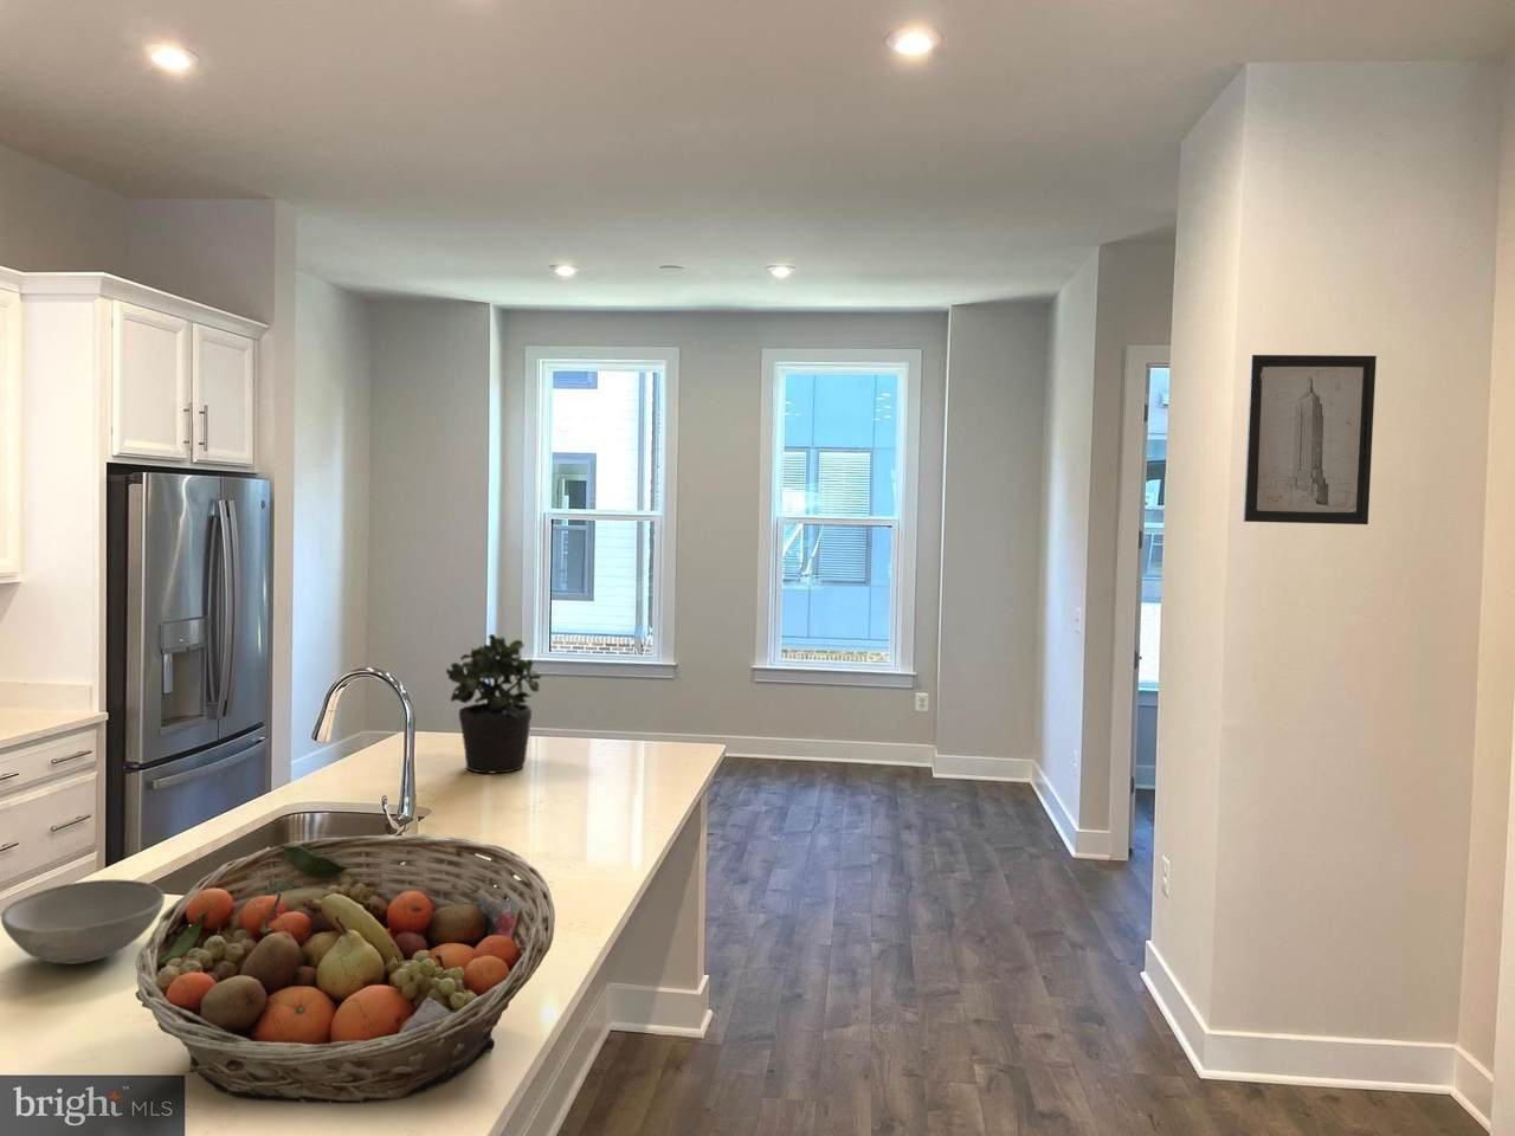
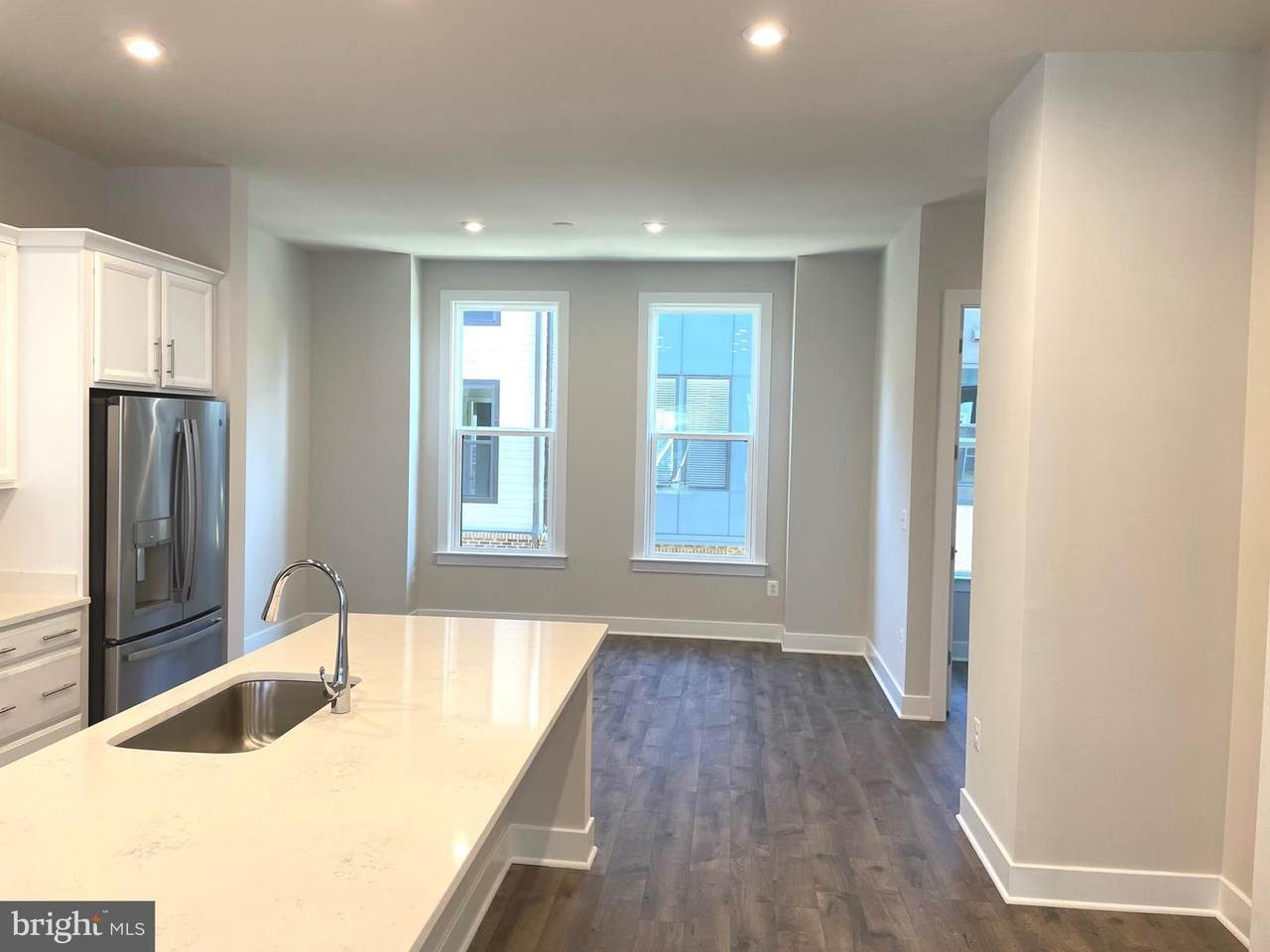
- wall art [1243,354,1378,525]
- fruit basket [134,833,556,1104]
- bowl [0,878,166,965]
- potted plant [445,634,542,774]
